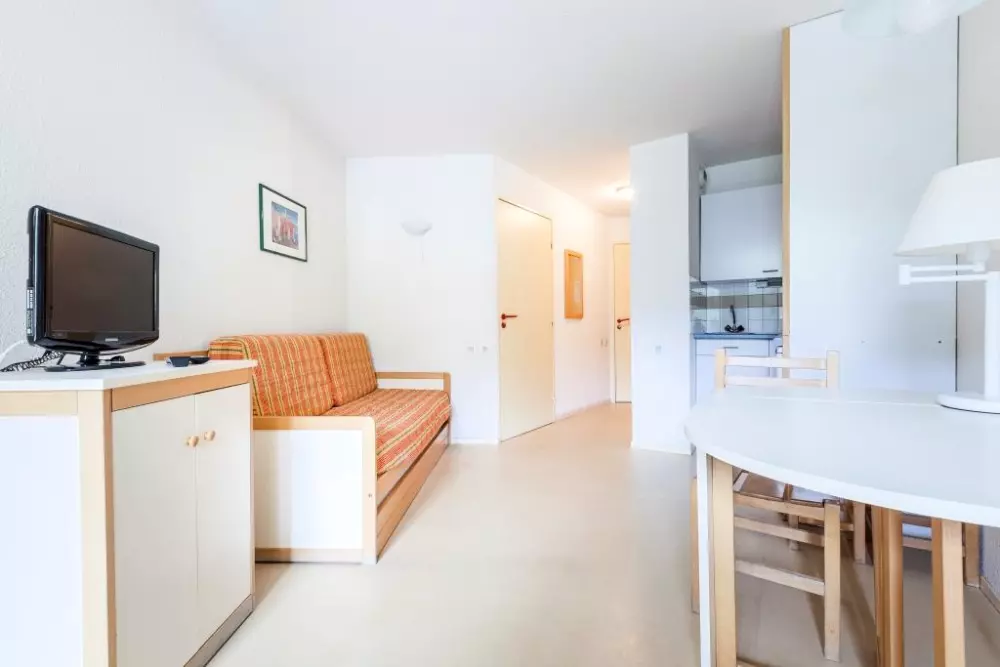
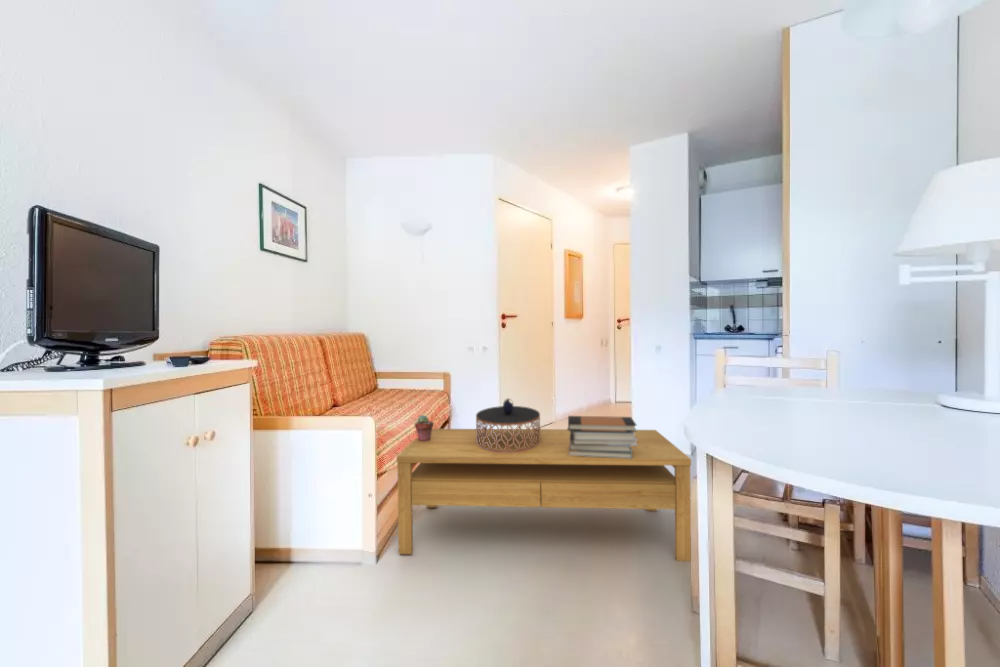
+ book stack [566,415,638,459]
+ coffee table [475,398,541,453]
+ potted succulent [414,414,435,441]
+ coffee table [396,428,692,562]
